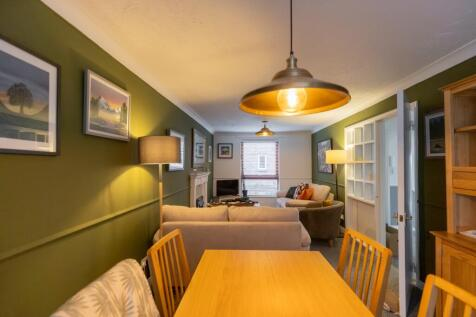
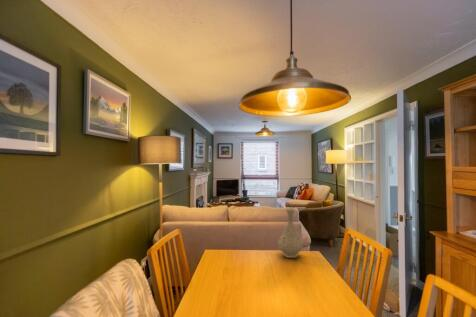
+ vase [277,207,304,259]
